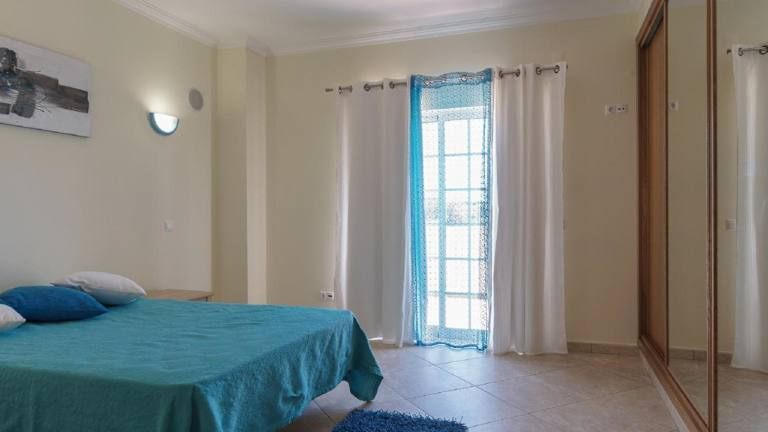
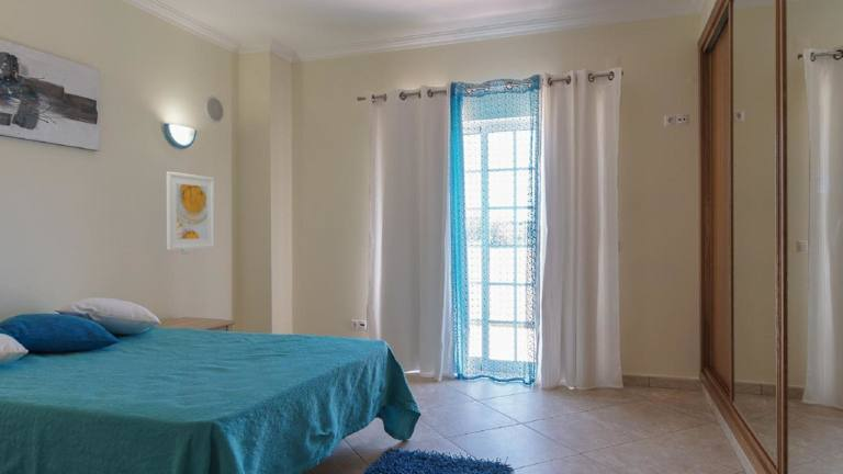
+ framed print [166,171,215,251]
